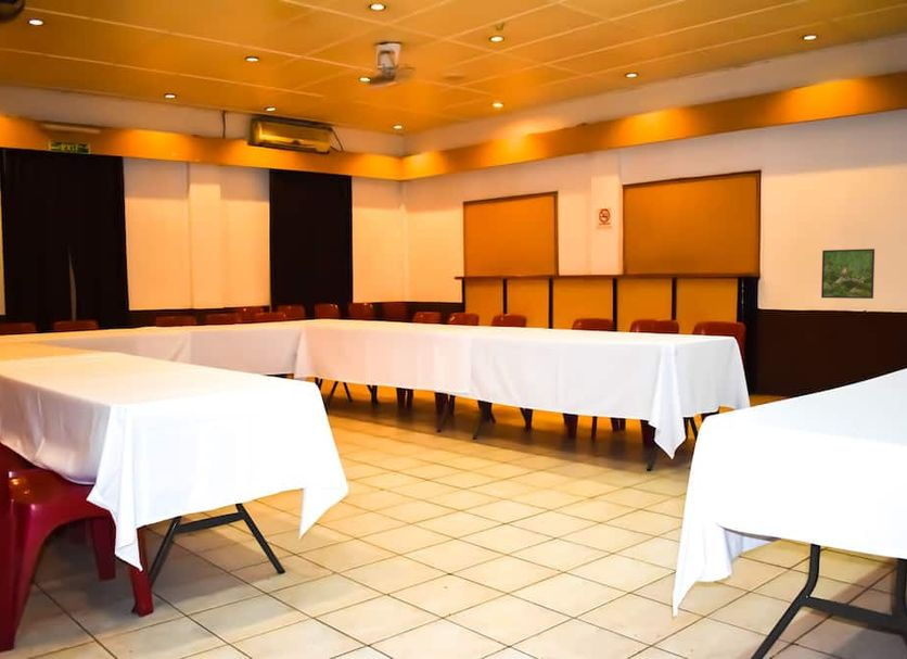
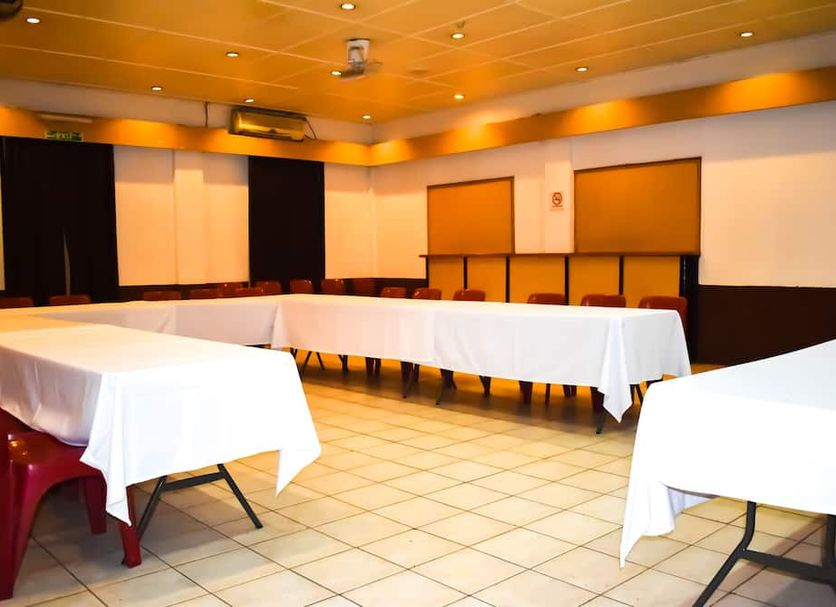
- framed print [820,248,876,300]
